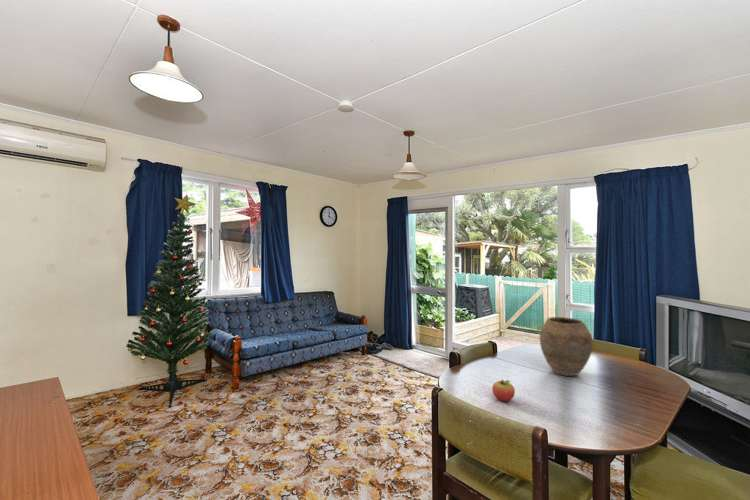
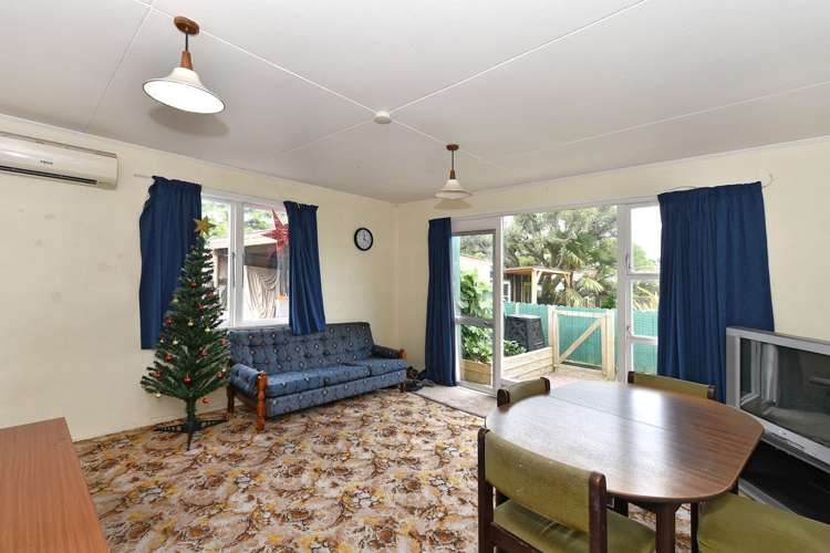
- fruit [491,379,516,402]
- vase [539,316,594,377]
